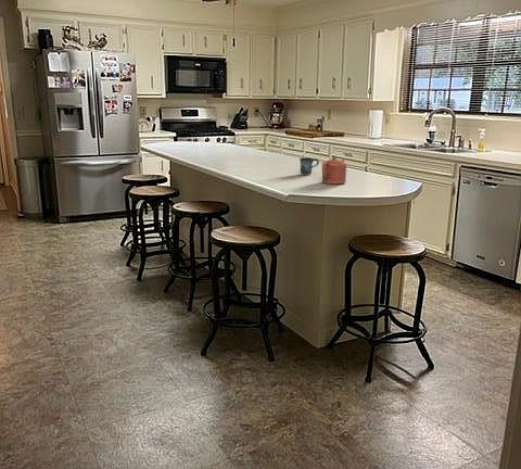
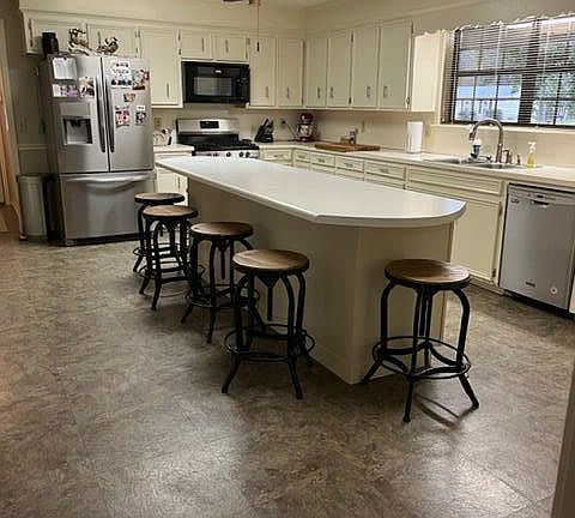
- mug [298,156,320,176]
- teapot [321,154,347,185]
